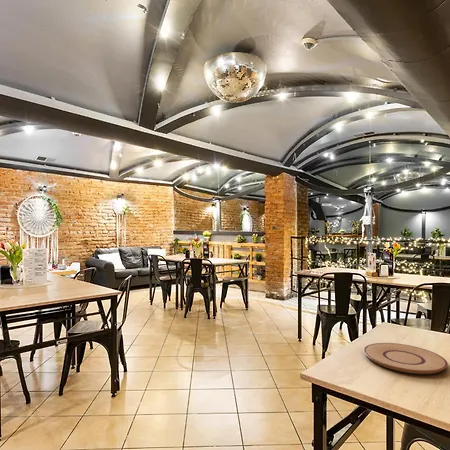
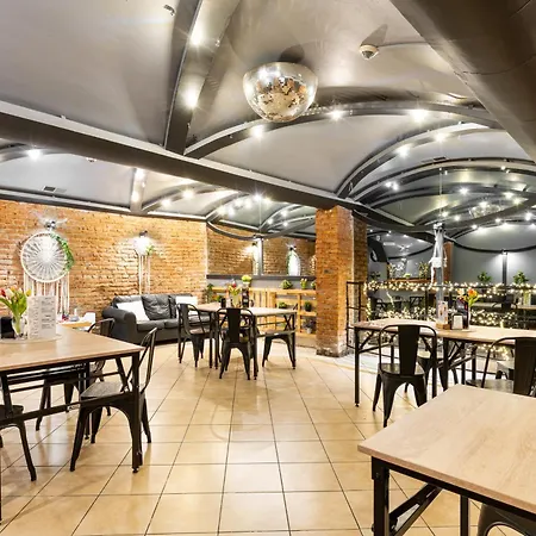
- plate [363,342,449,375]
